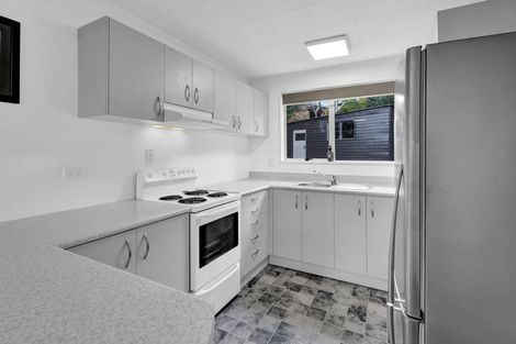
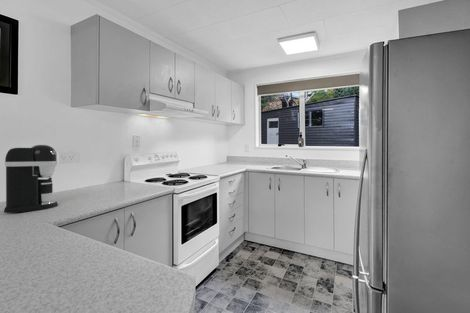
+ coffee maker [3,144,59,214]
